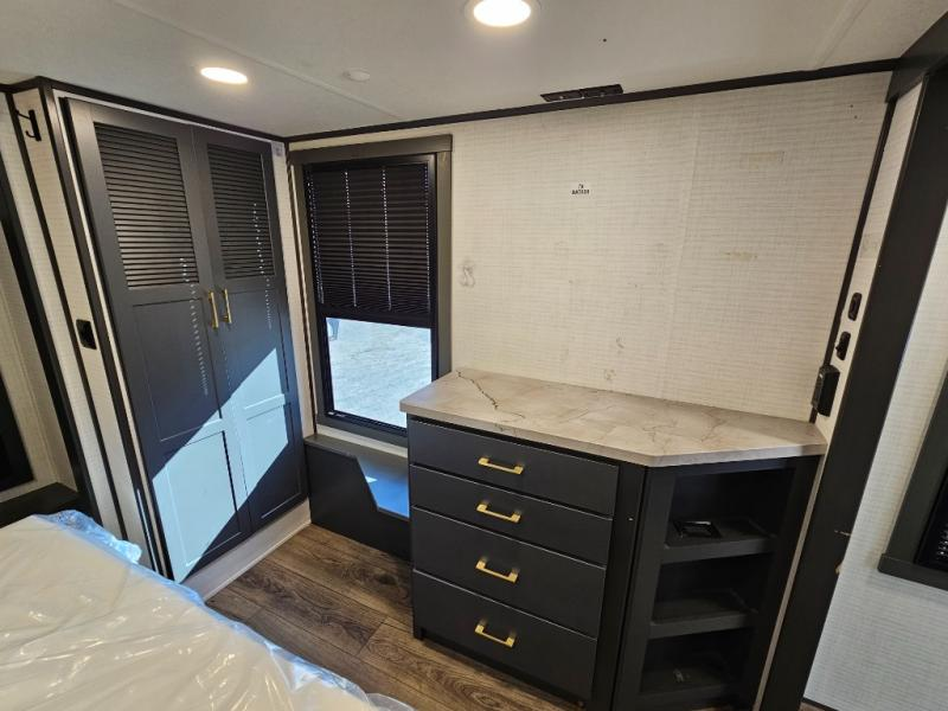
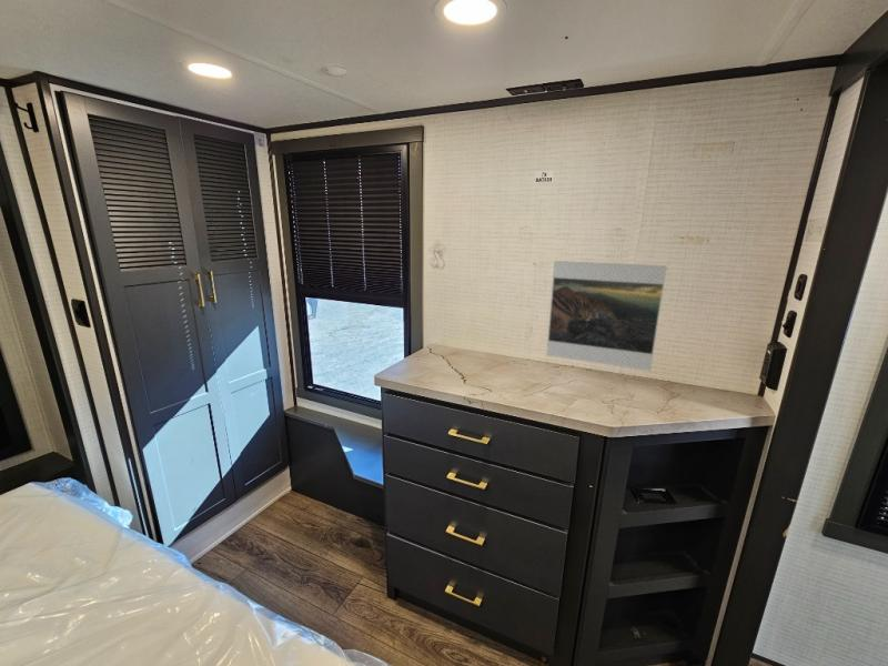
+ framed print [545,260,668,372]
